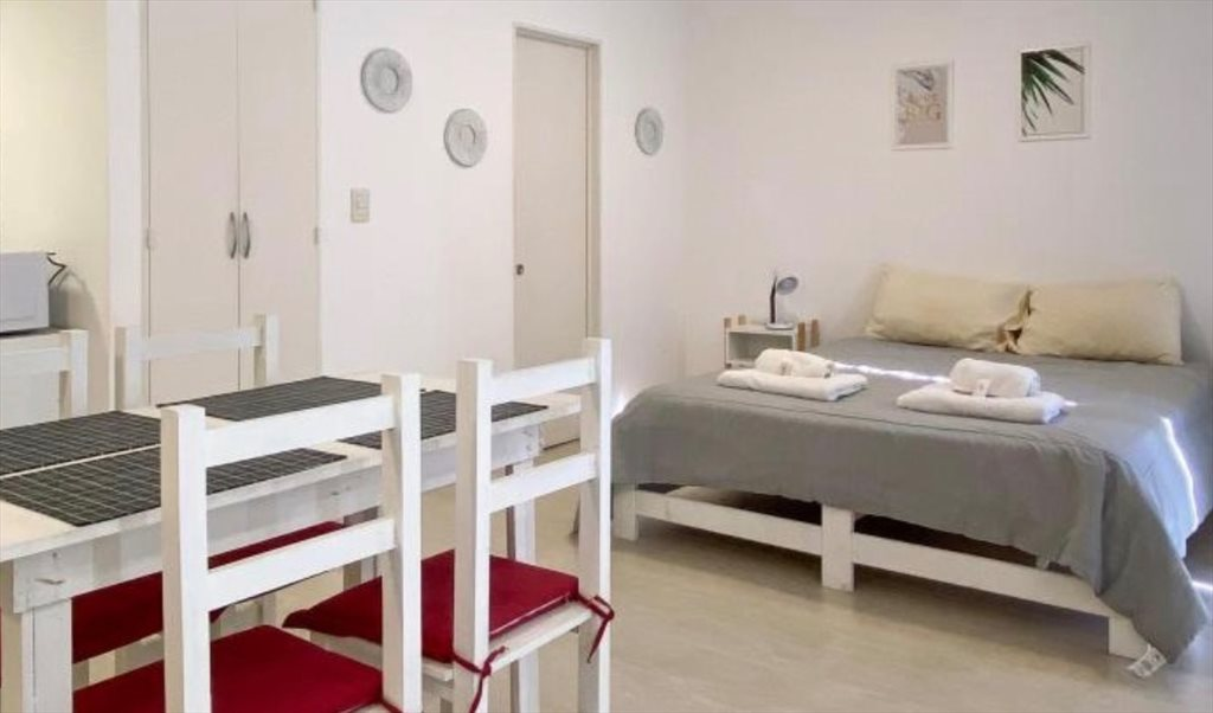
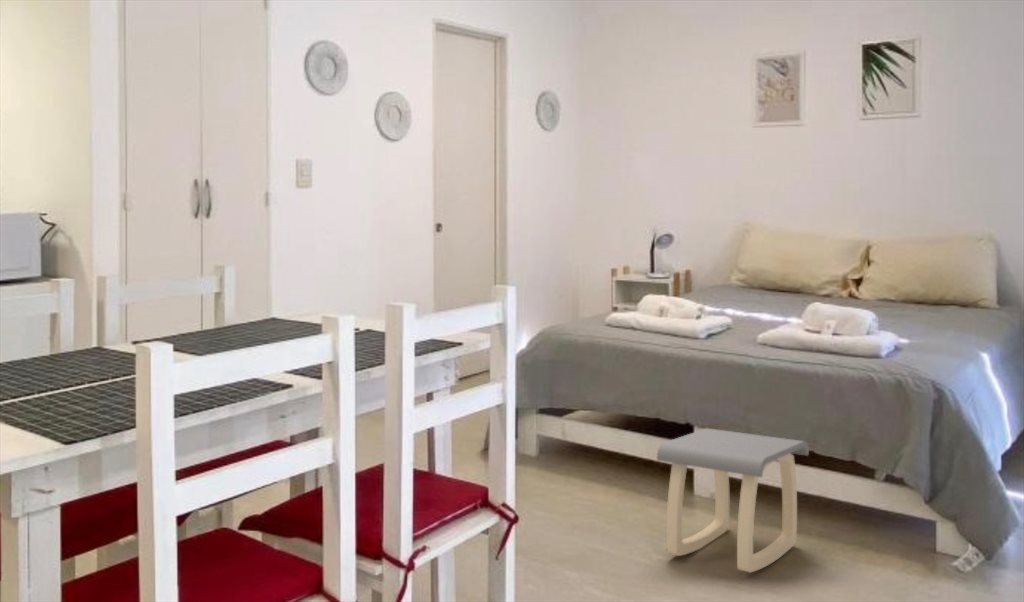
+ stool [656,427,810,573]
